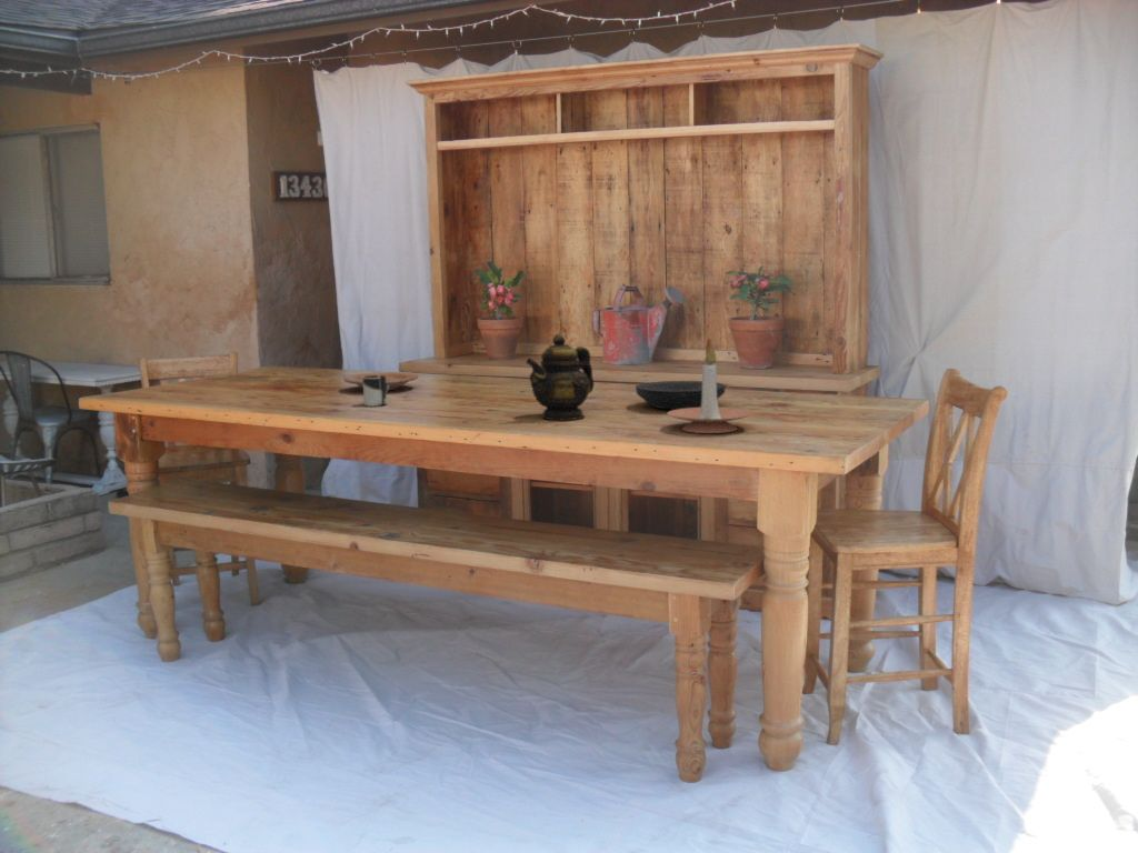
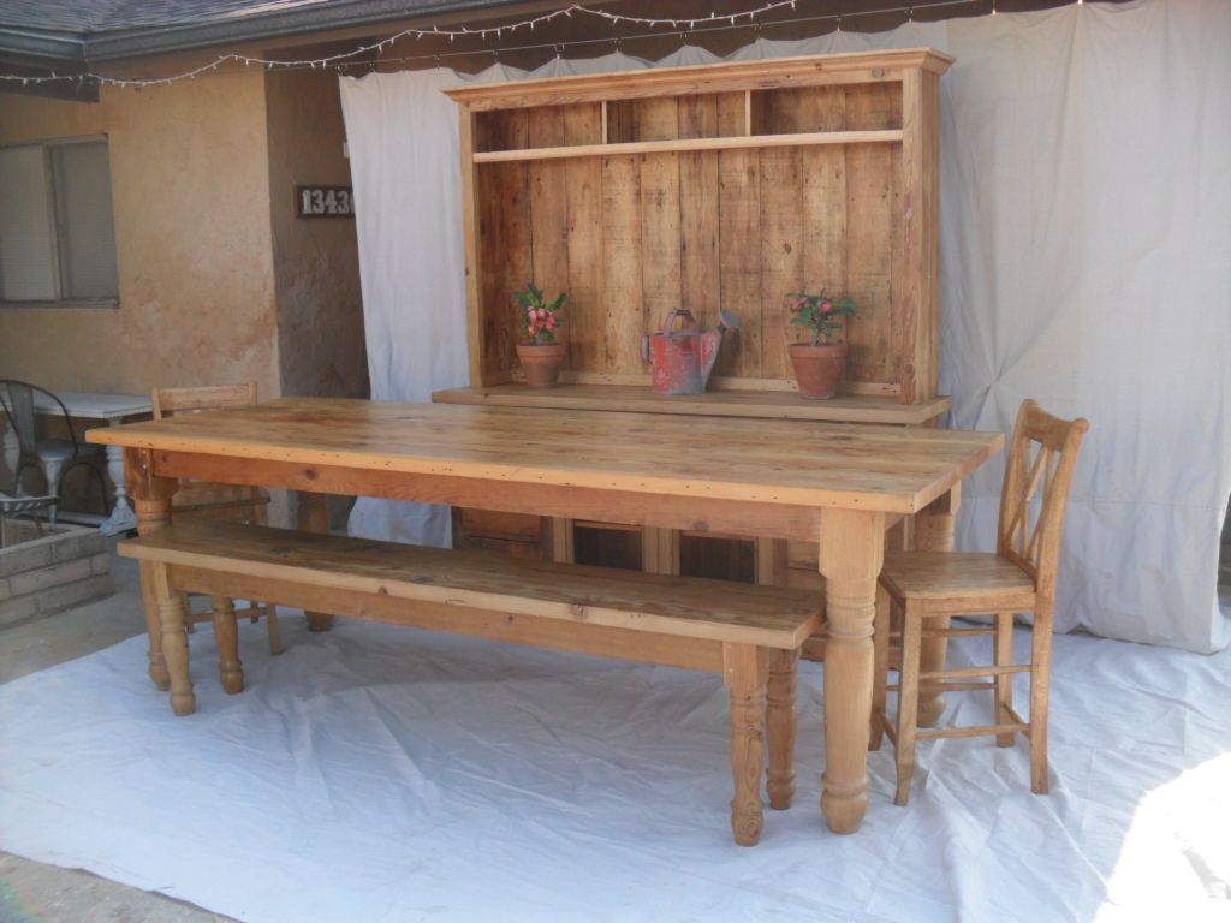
- teapot [525,333,596,421]
- candle holder [666,337,753,434]
- cup [362,375,390,408]
- plate [635,380,727,411]
- plate [342,371,419,391]
